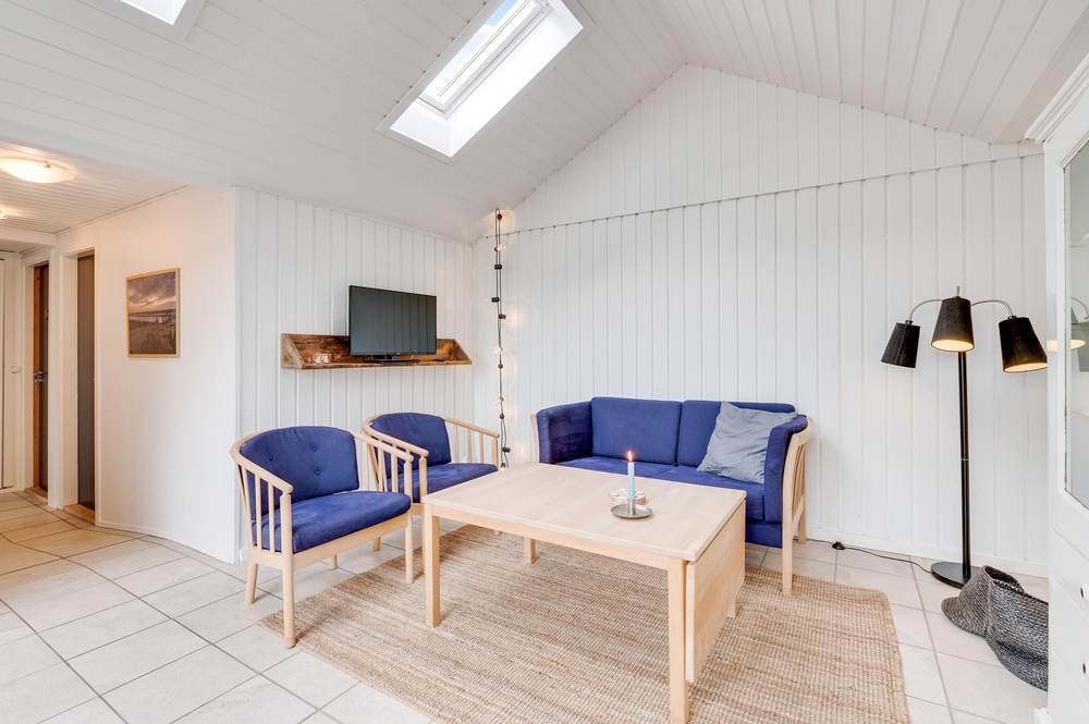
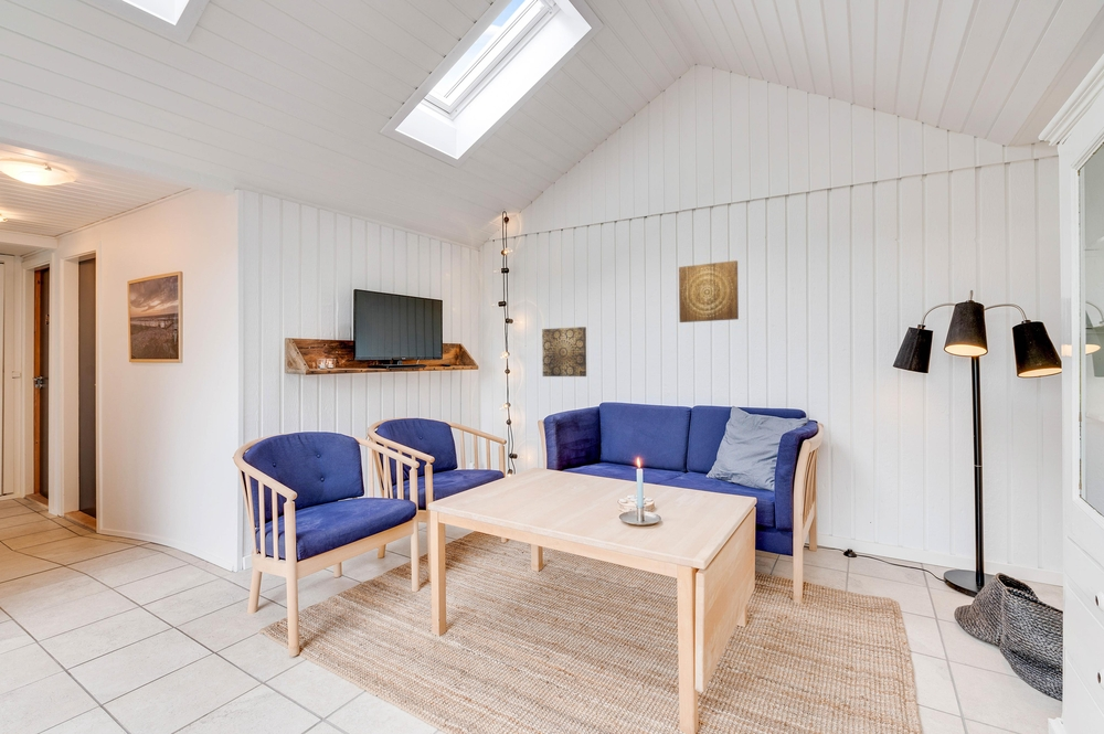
+ wall art [541,326,587,377]
+ wall art [678,259,740,323]
